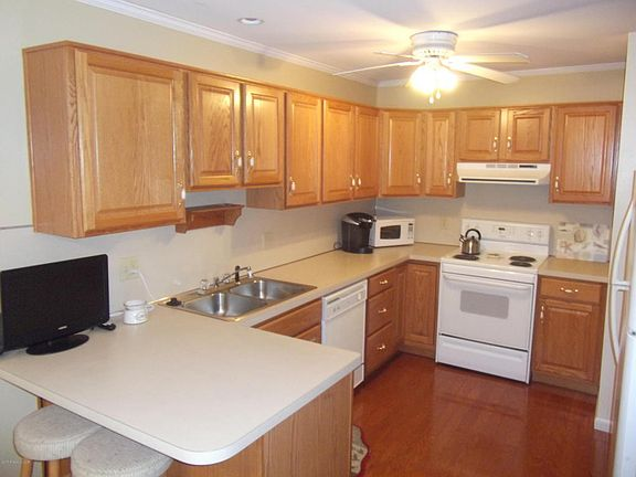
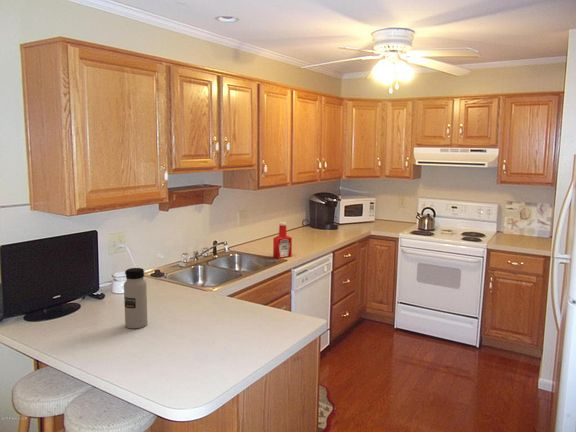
+ water bottle [123,267,148,329]
+ soap bottle [272,221,293,259]
